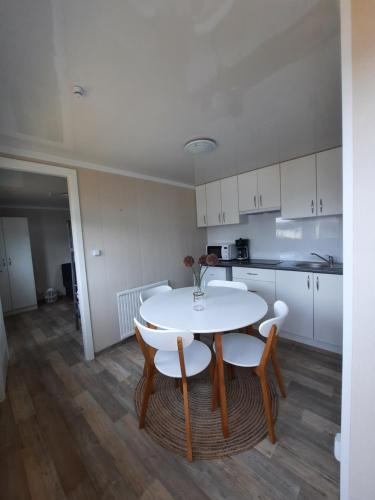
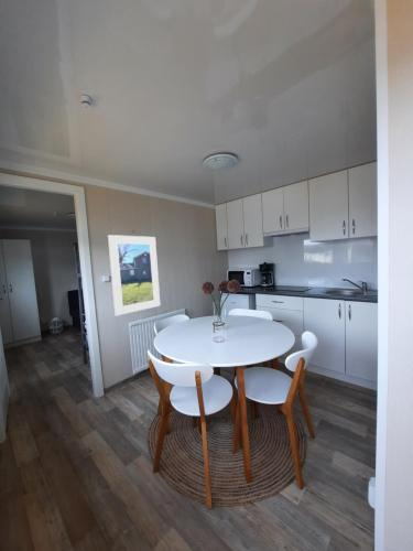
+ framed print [107,234,161,317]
